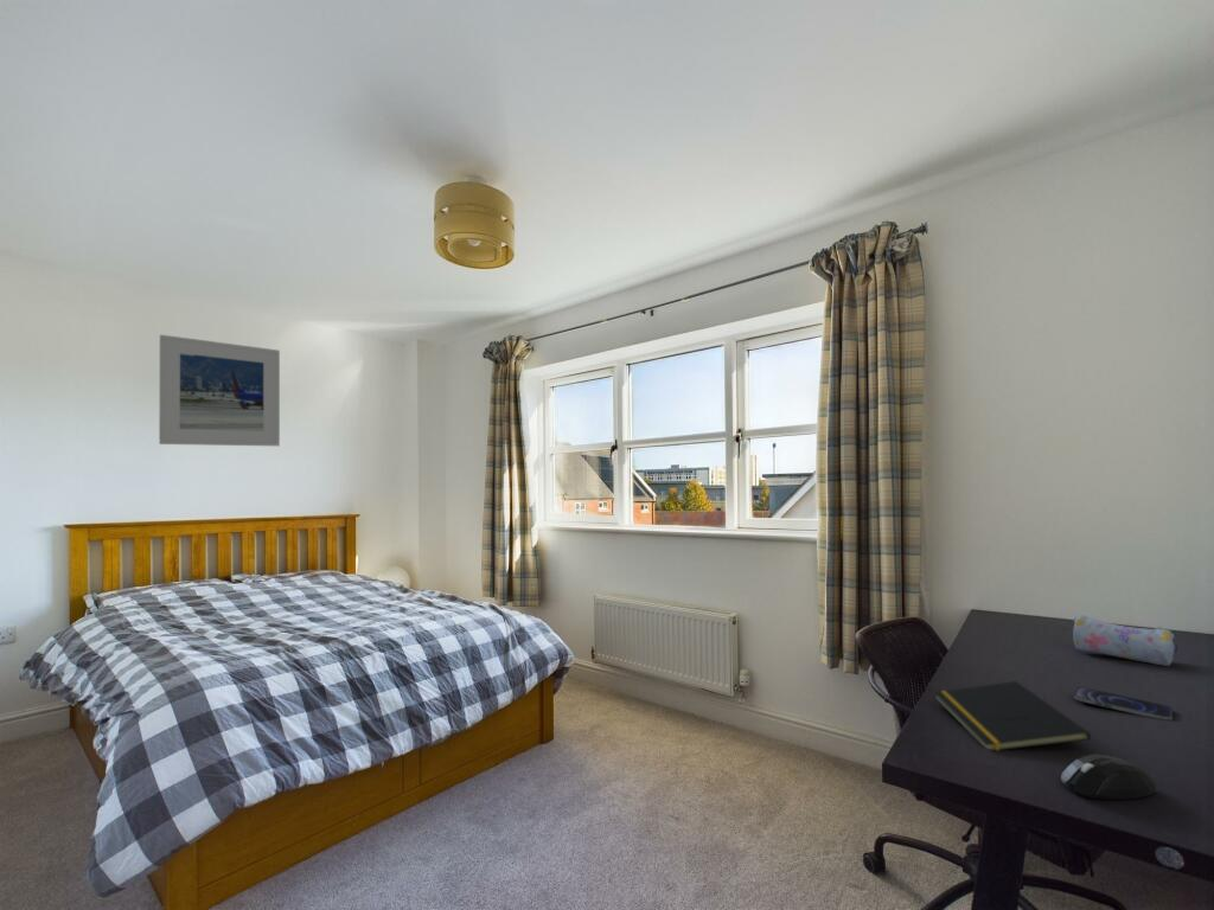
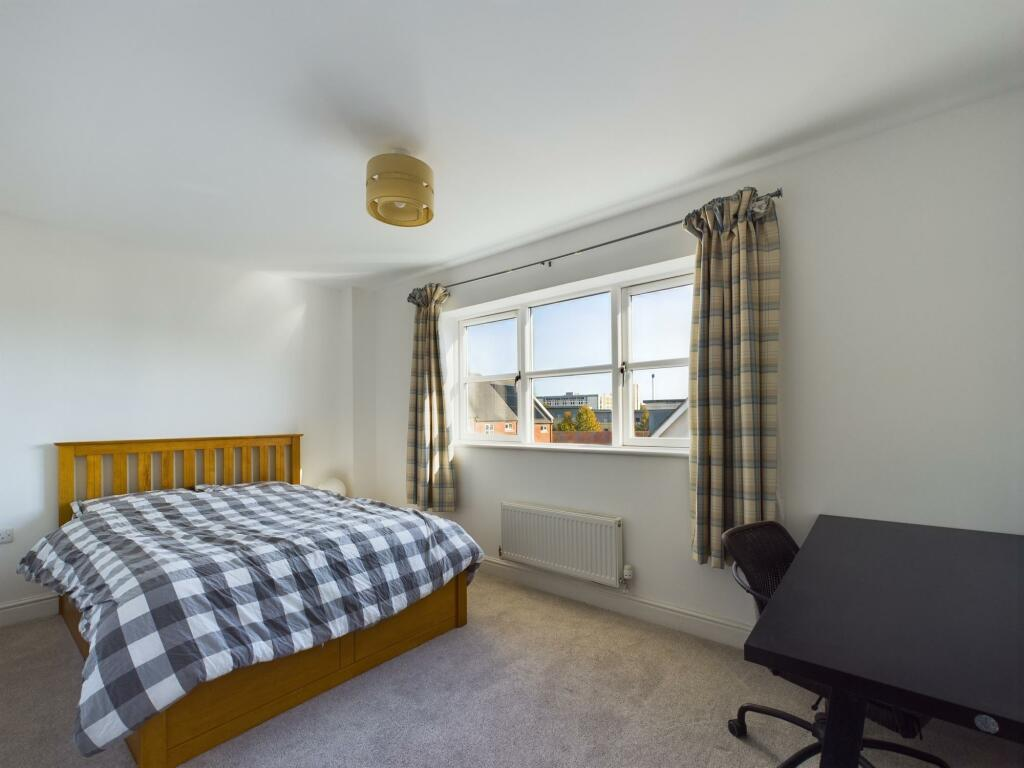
- mouse [1060,754,1157,801]
- smartphone [1073,686,1174,720]
- notepad [933,680,1092,751]
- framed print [158,334,281,447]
- pencil case [1072,614,1178,667]
